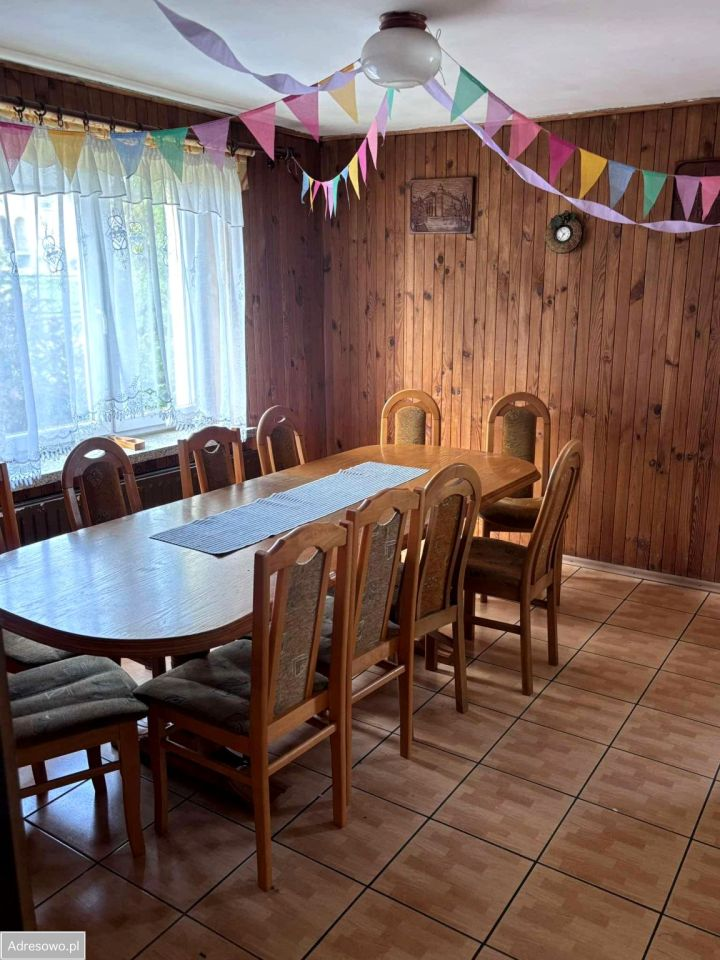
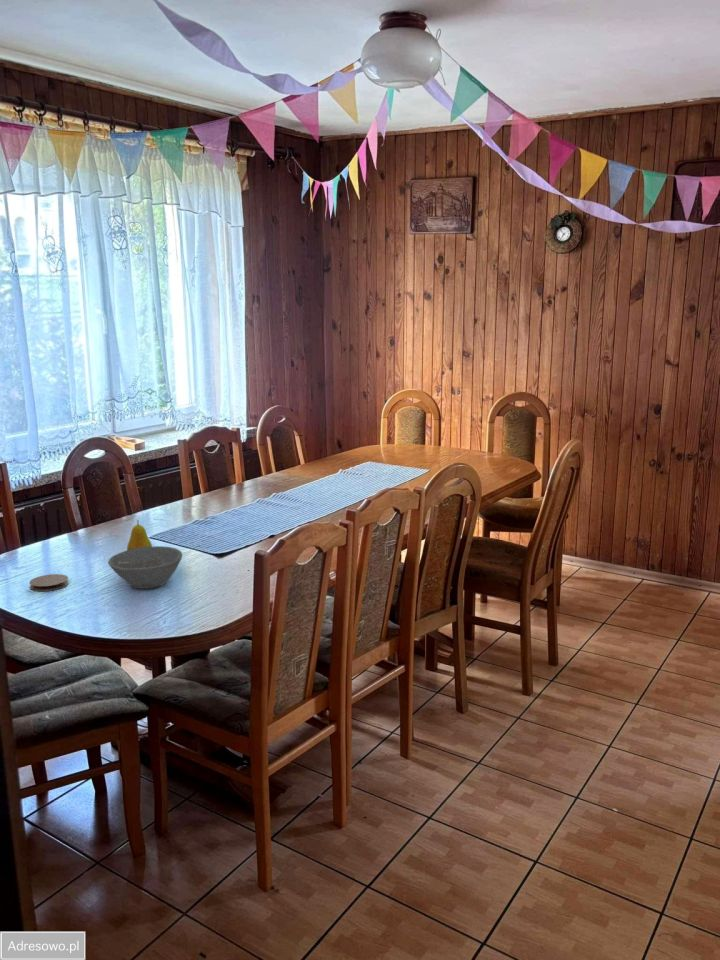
+ fruit [126,519,153,551]
+ bowl [107,545,183,590]
+ coaster [29,573,70,592]
